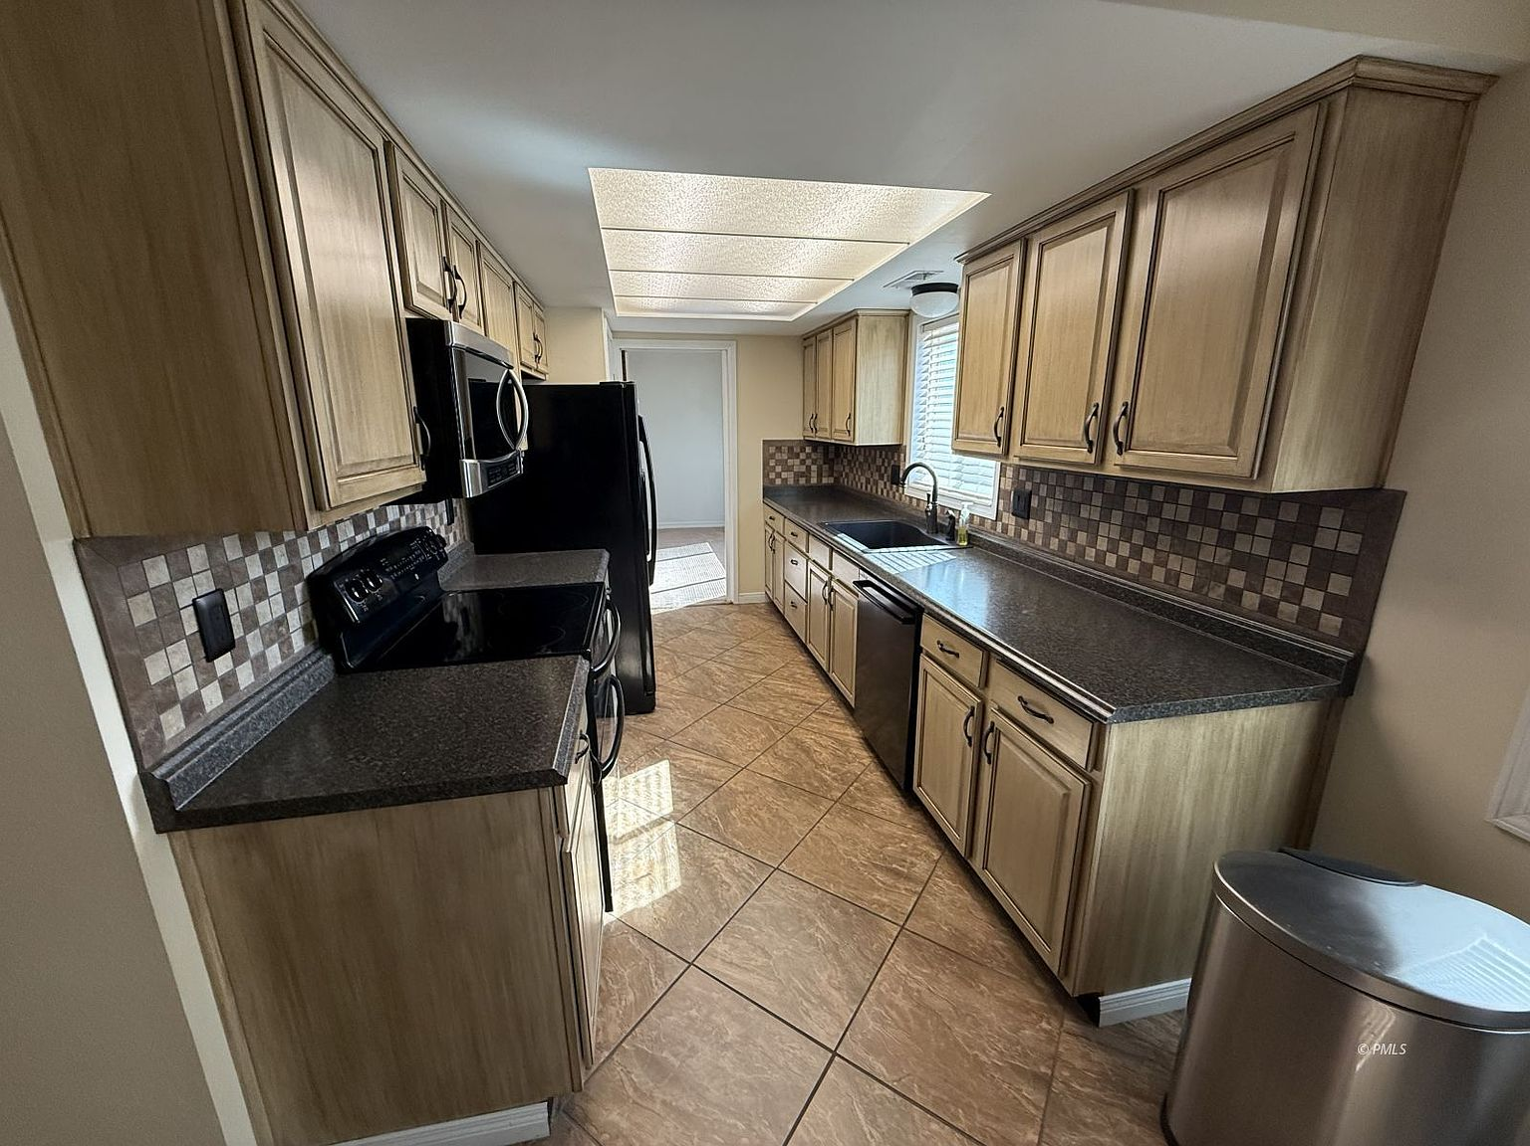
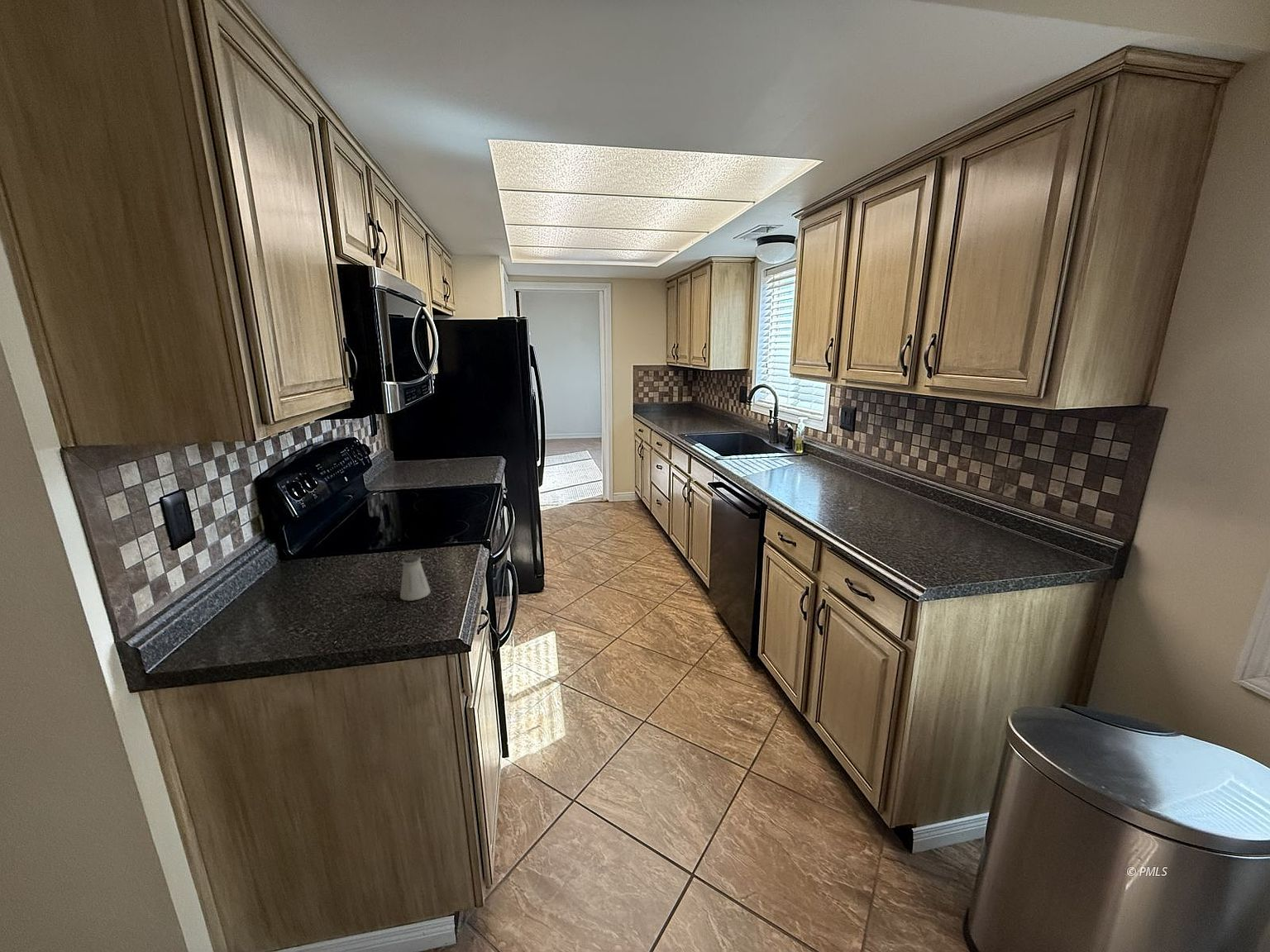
+ saltshaker [399,555,431,602]
